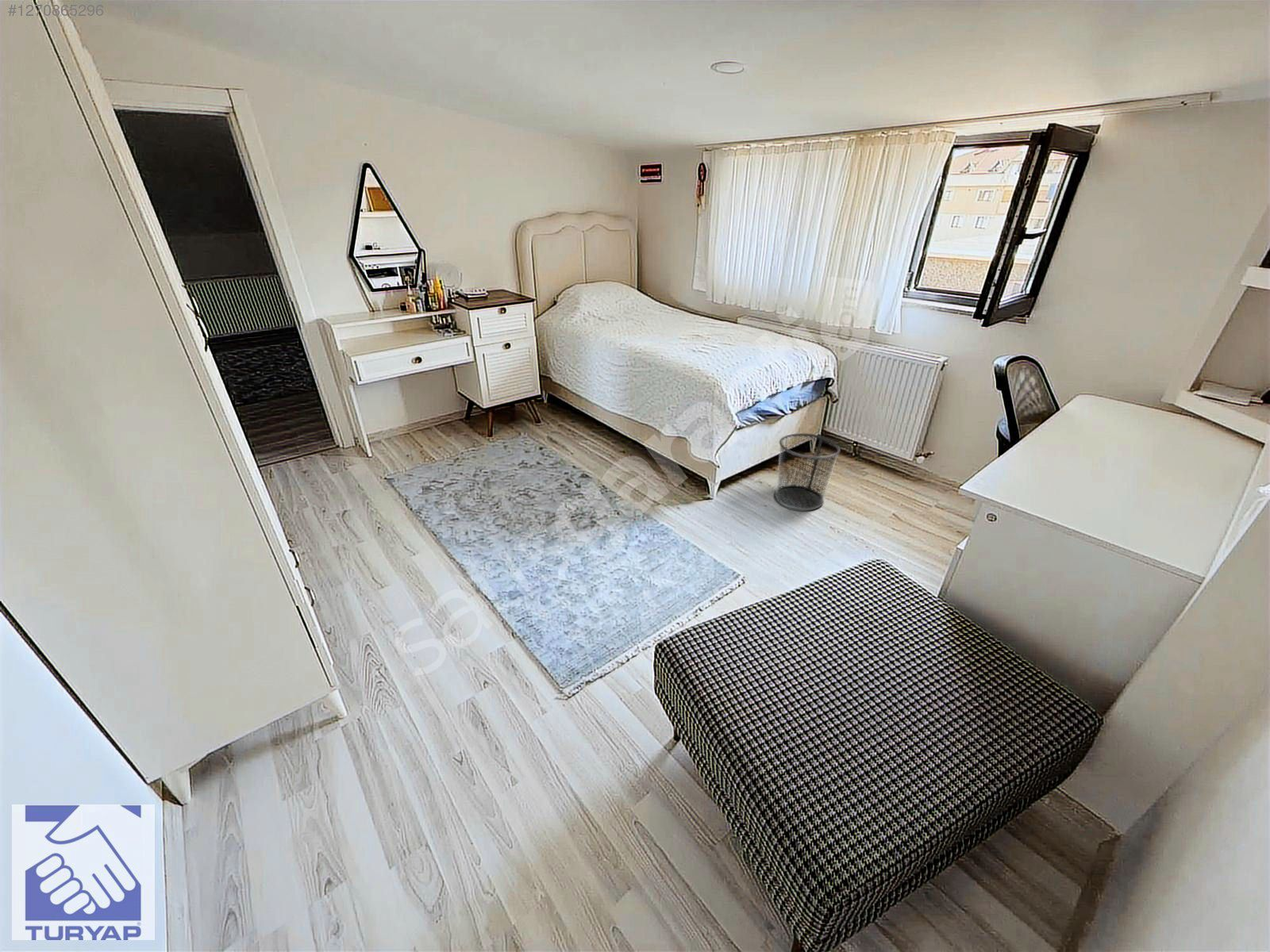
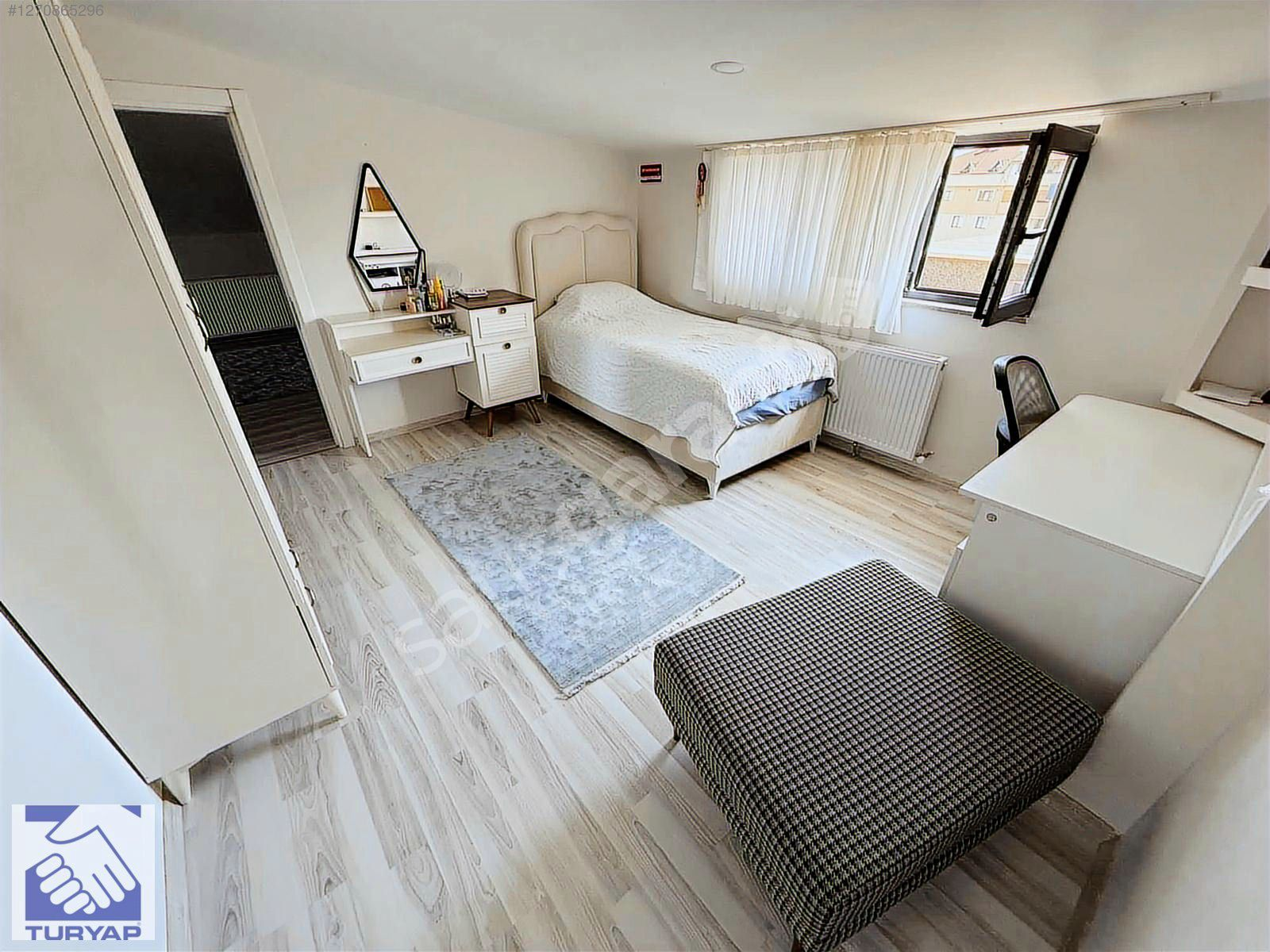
- waste bin [774,432,841,511]
